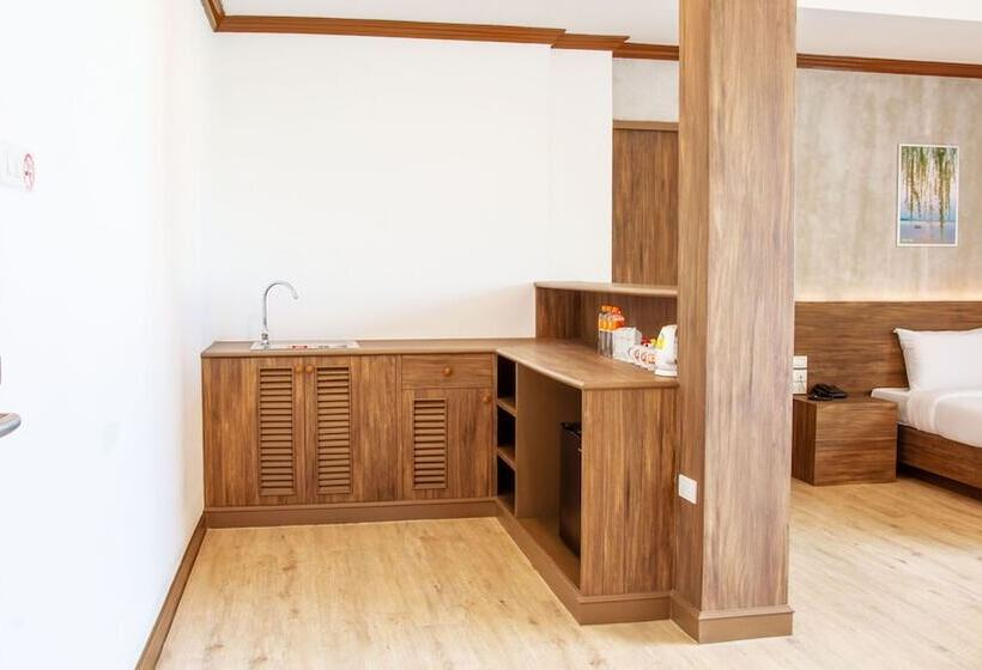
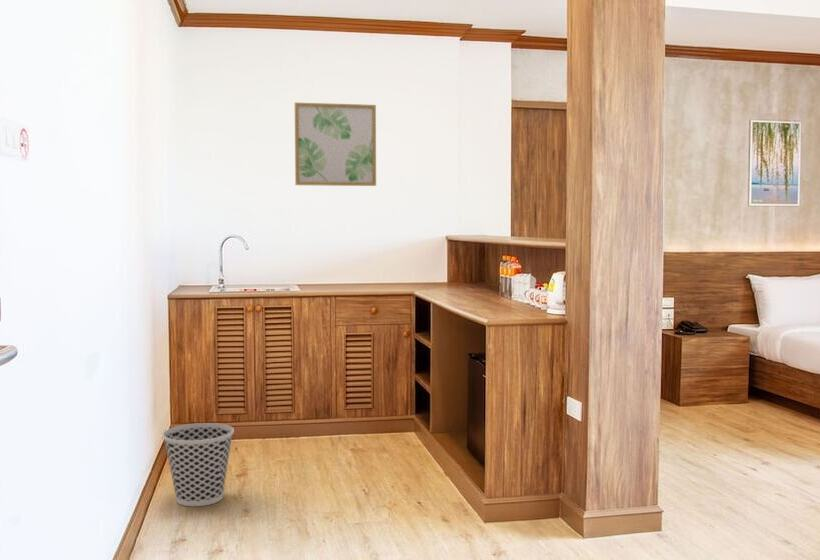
+ wall art [294,102,377,187]
+ wastebasket [161,422,235,507]
